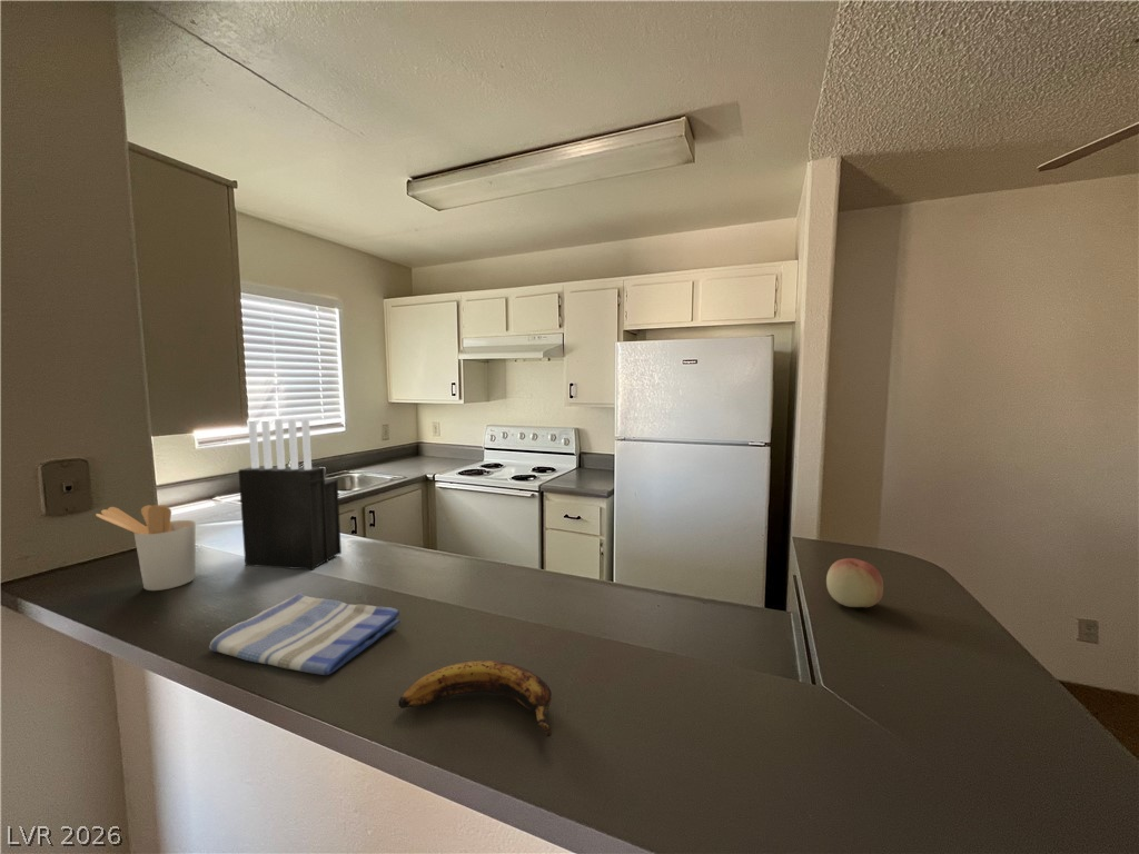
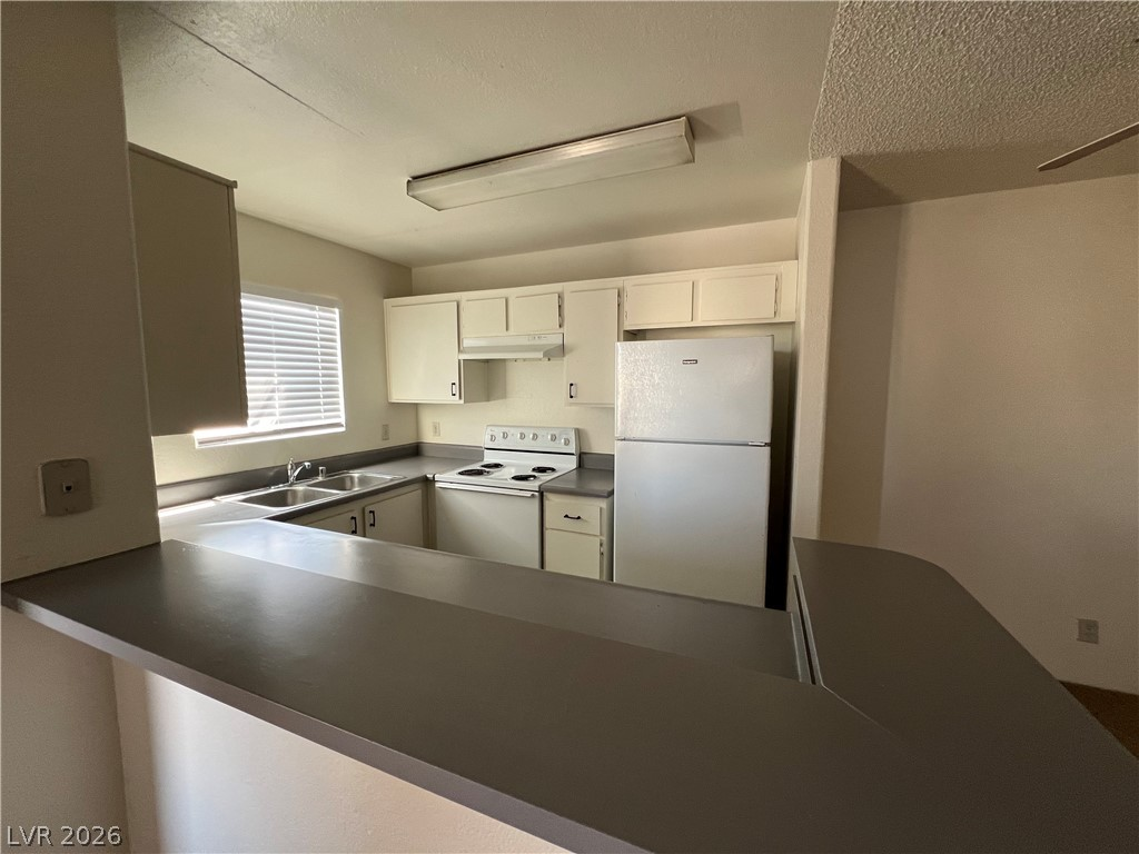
- dish towel [208,593,402,676]
- utensil holder [95,504,197,592]
- banana [397,659,553,737]
- fruit [825,557,884,608]
- knife block [238,418,343,570]
